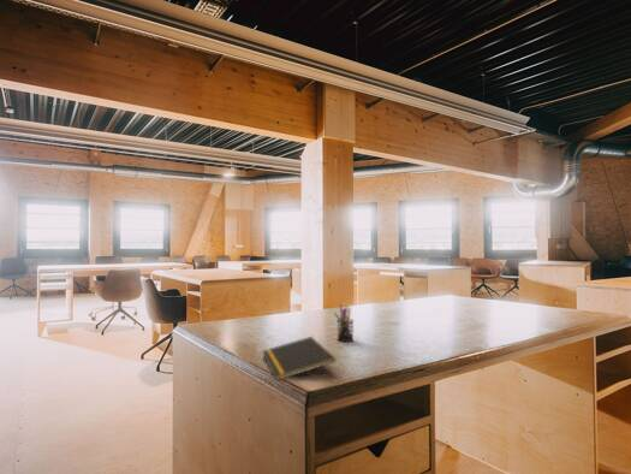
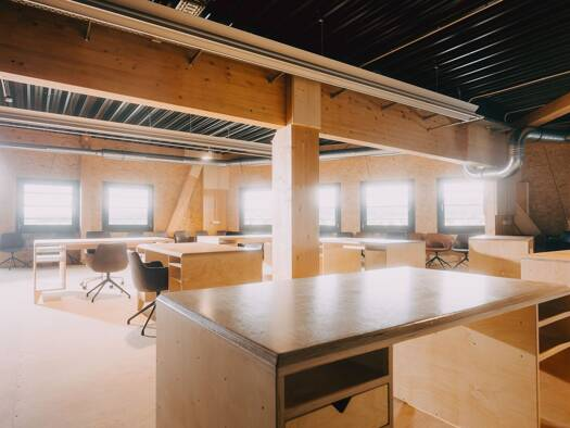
- pen holder [333,304,355,343]
- notepad [261,336,337,381]
